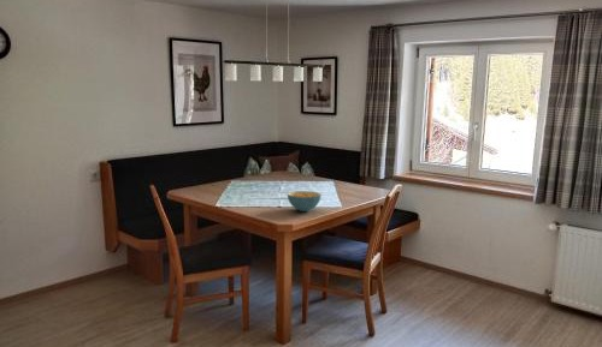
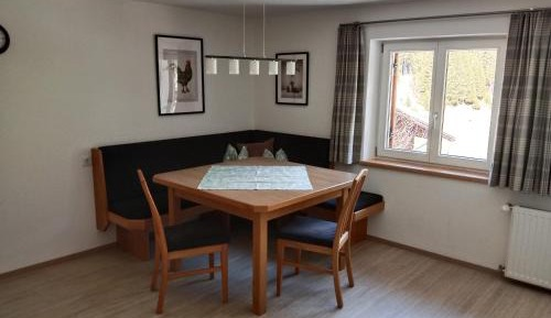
- cereal bowl [287,190,323,213]
